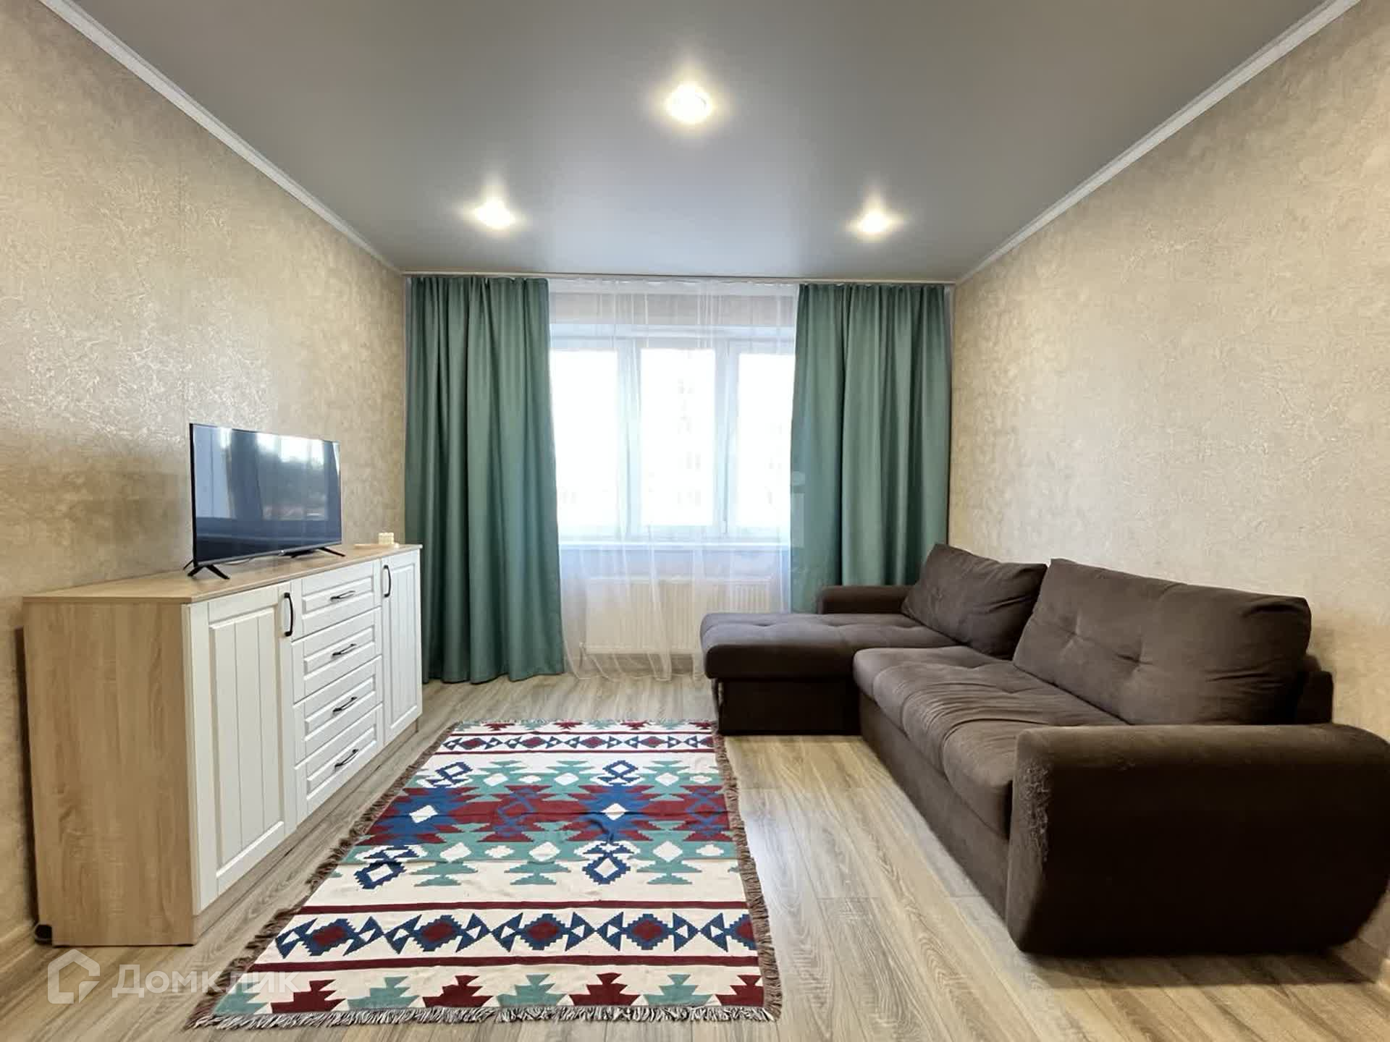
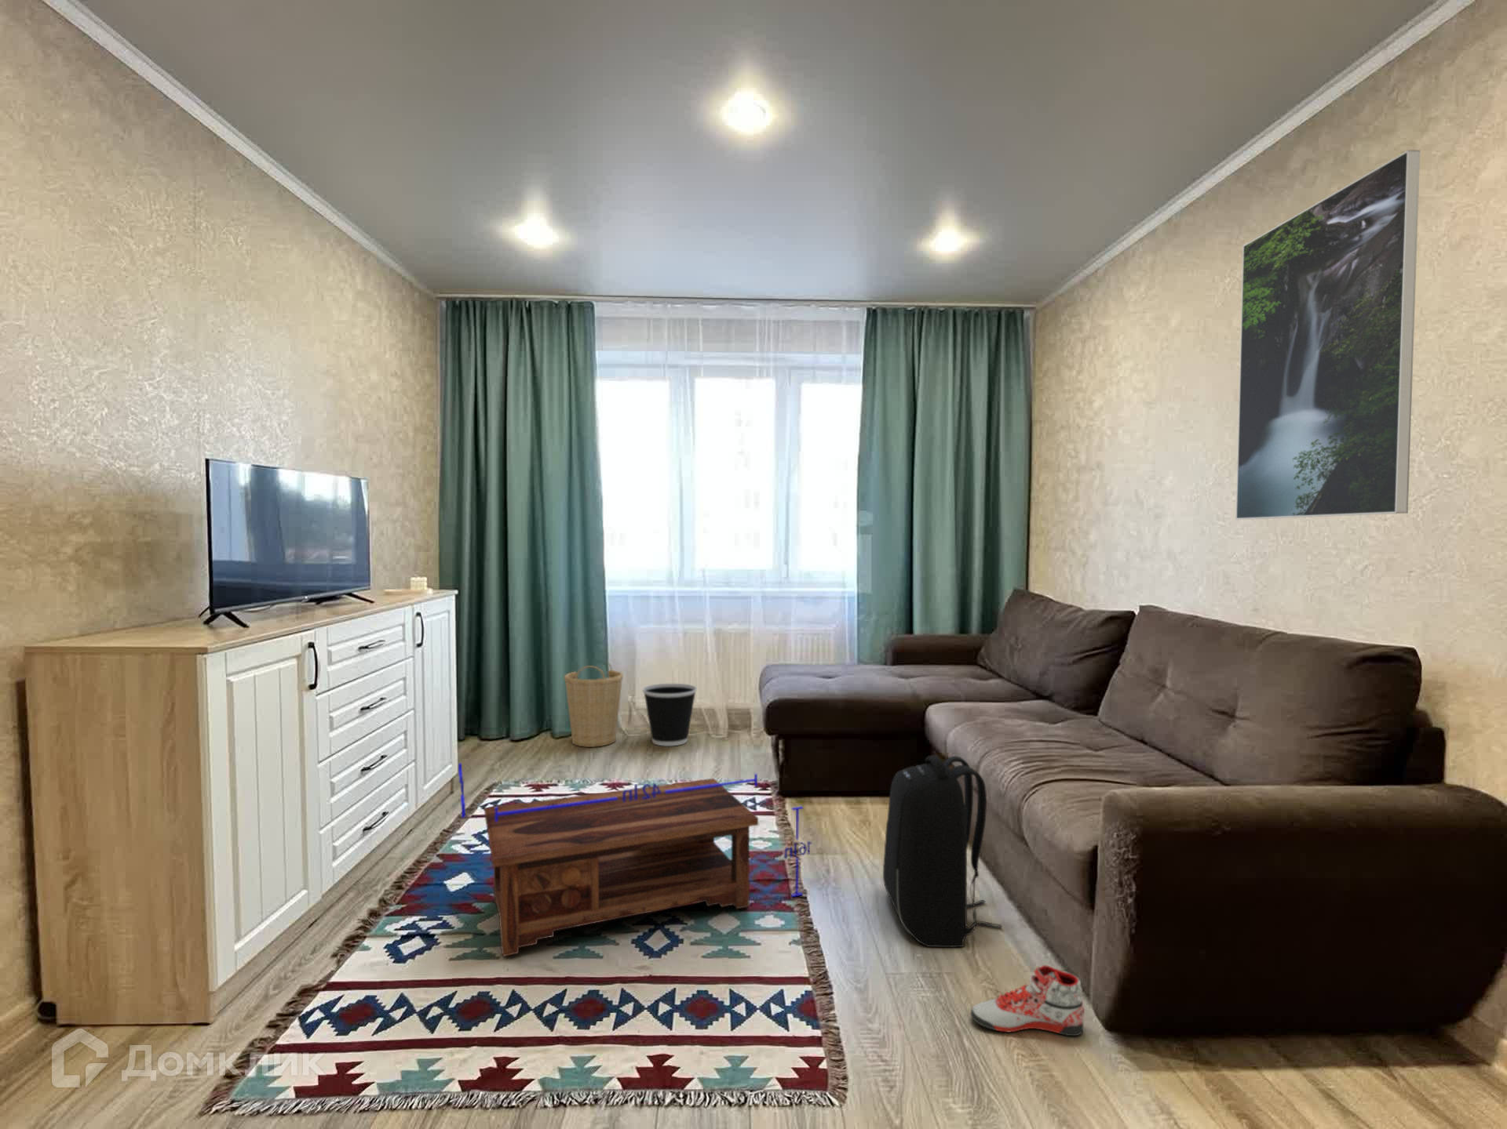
+ backpack [882,754,1003,948]
+ wastebasket [642,683,698,747]
+ basket [564,662,624,748]
+ sneaker [971,964,1085,1036]
+ coffee table [458,763,813,957]
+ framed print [1235,149,1420,521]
